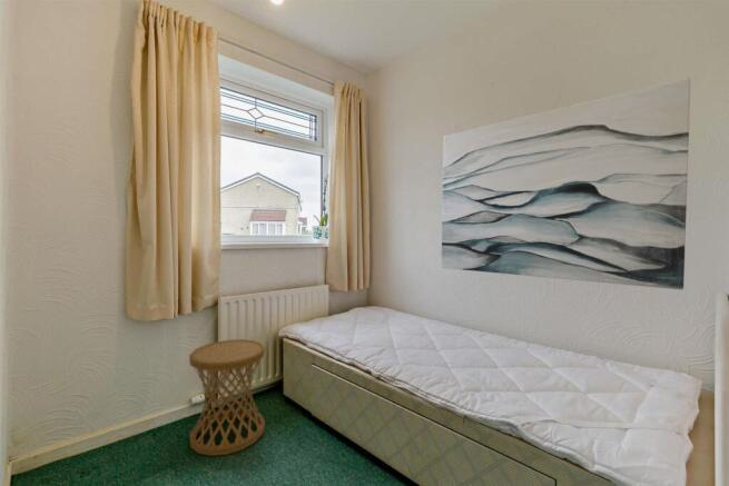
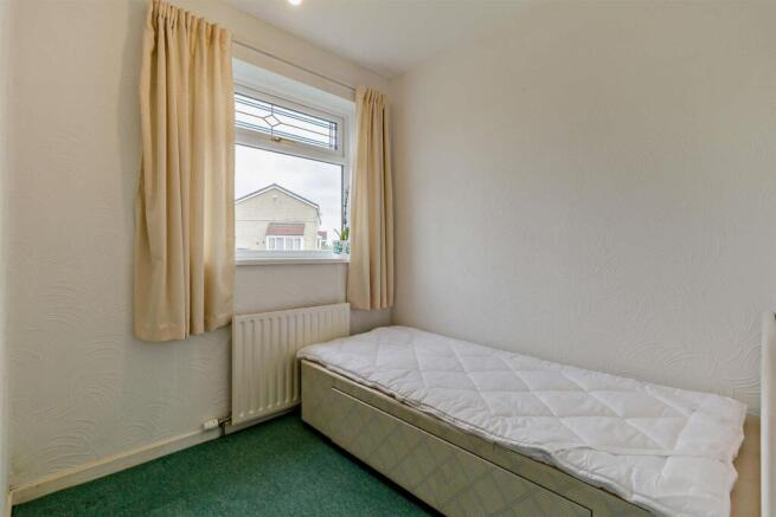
- wall art [441,77,691,291]
- side table [188,338,266,457]
